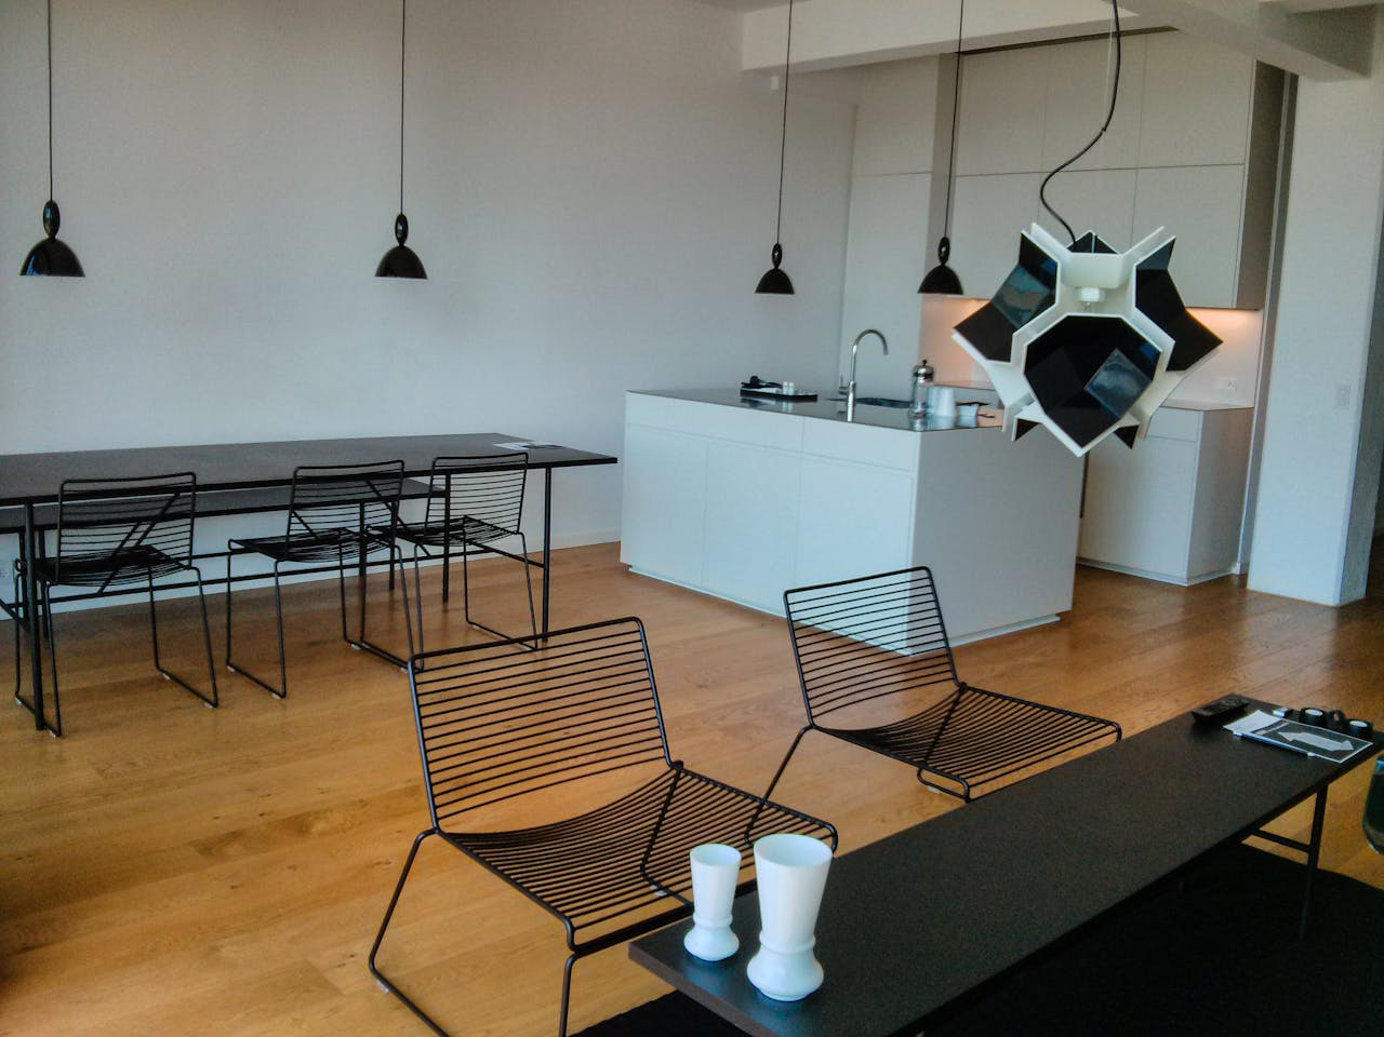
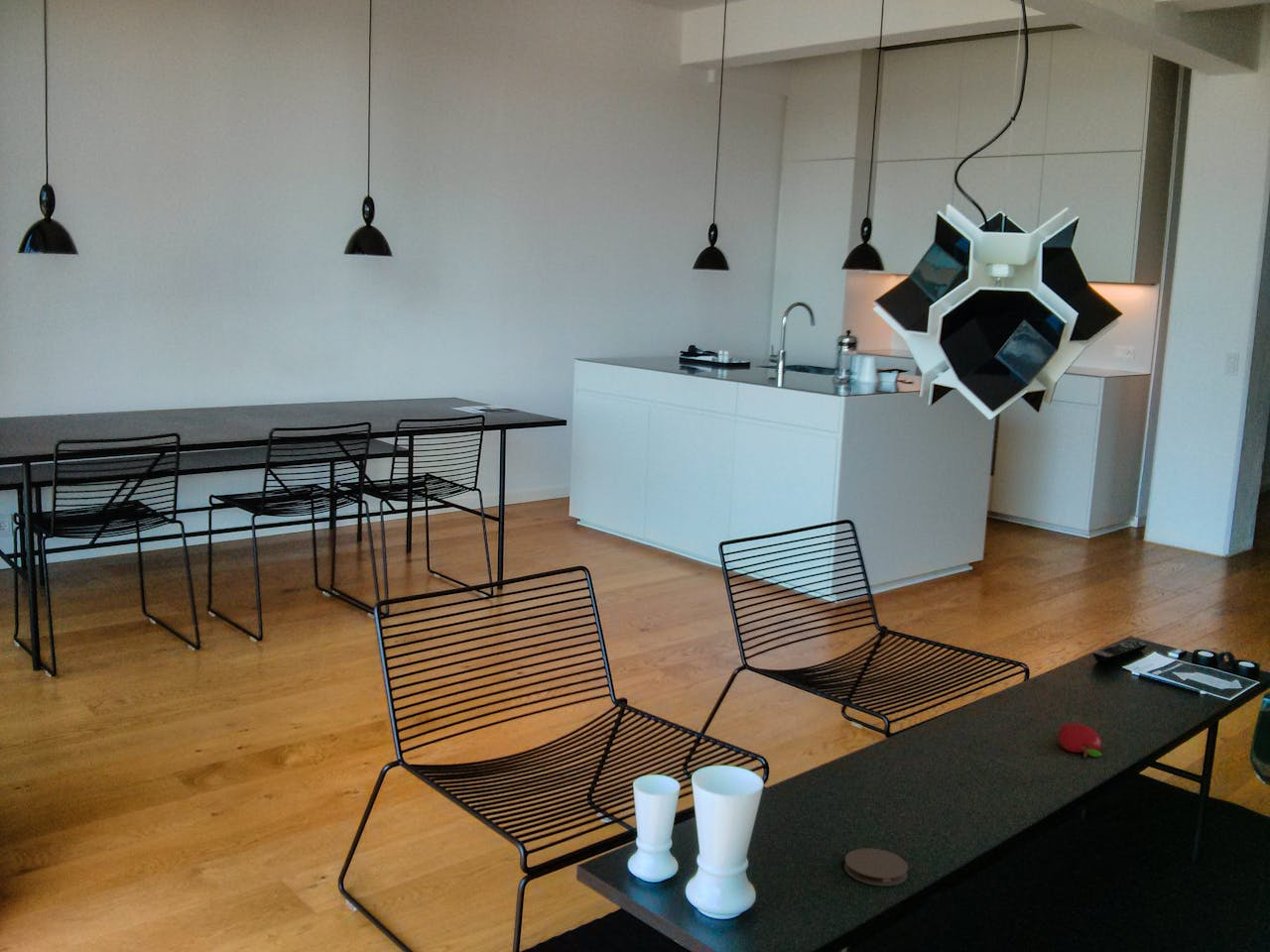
+ coaster [843,847,909,888]
+ fruit [1058,723,1103,759]
